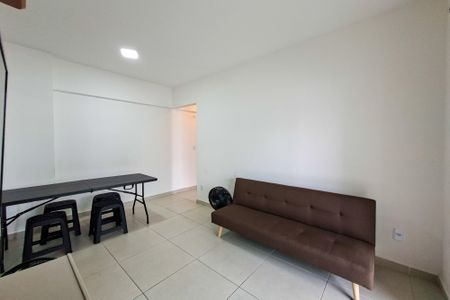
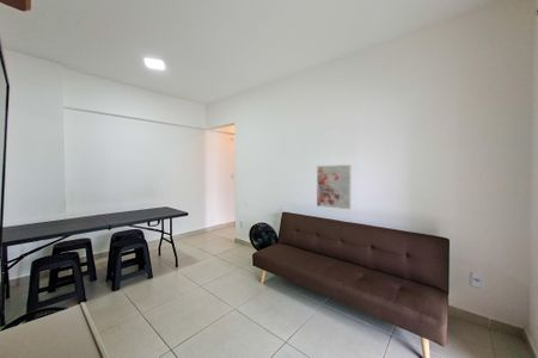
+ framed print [316,163,351,211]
